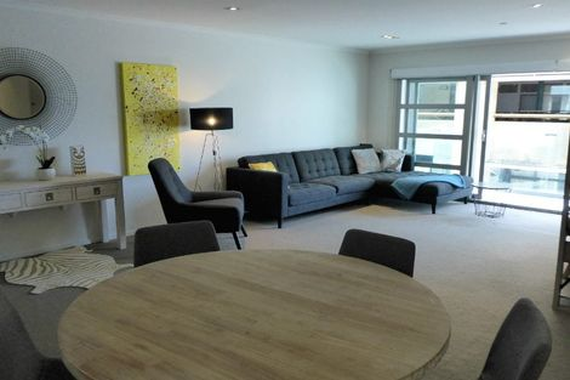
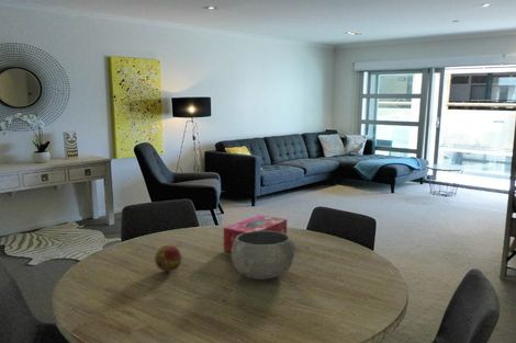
+ bowl [231,230,296,281]
+ tissue box [223,214,288,253]
+ fruit [154,244,183,273]
